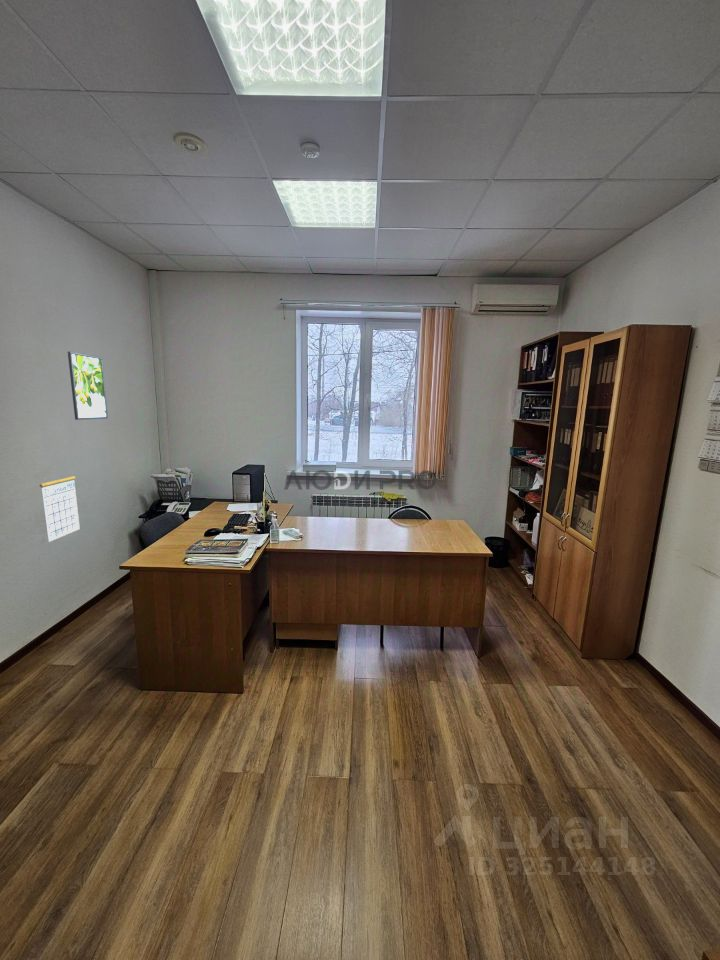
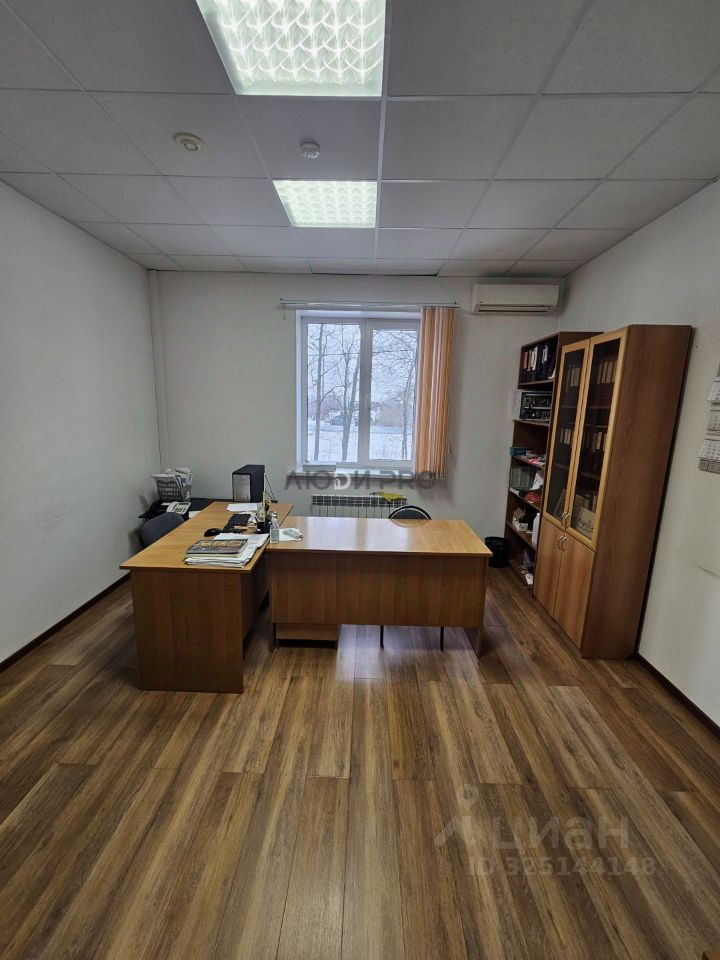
- calendar [39,466,81,543]
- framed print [67,351,109,421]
